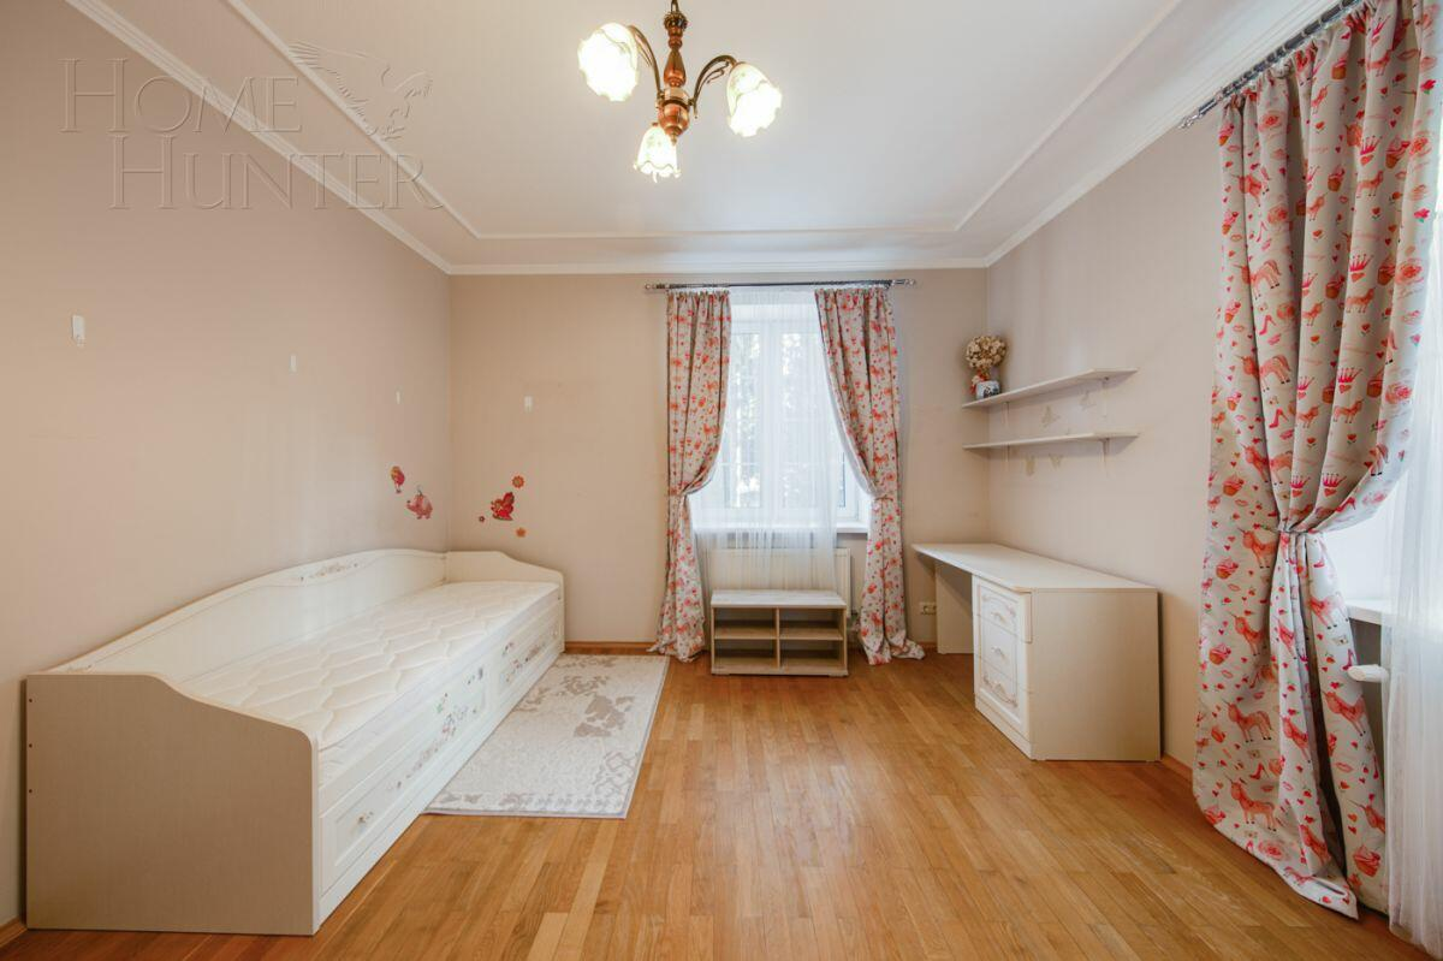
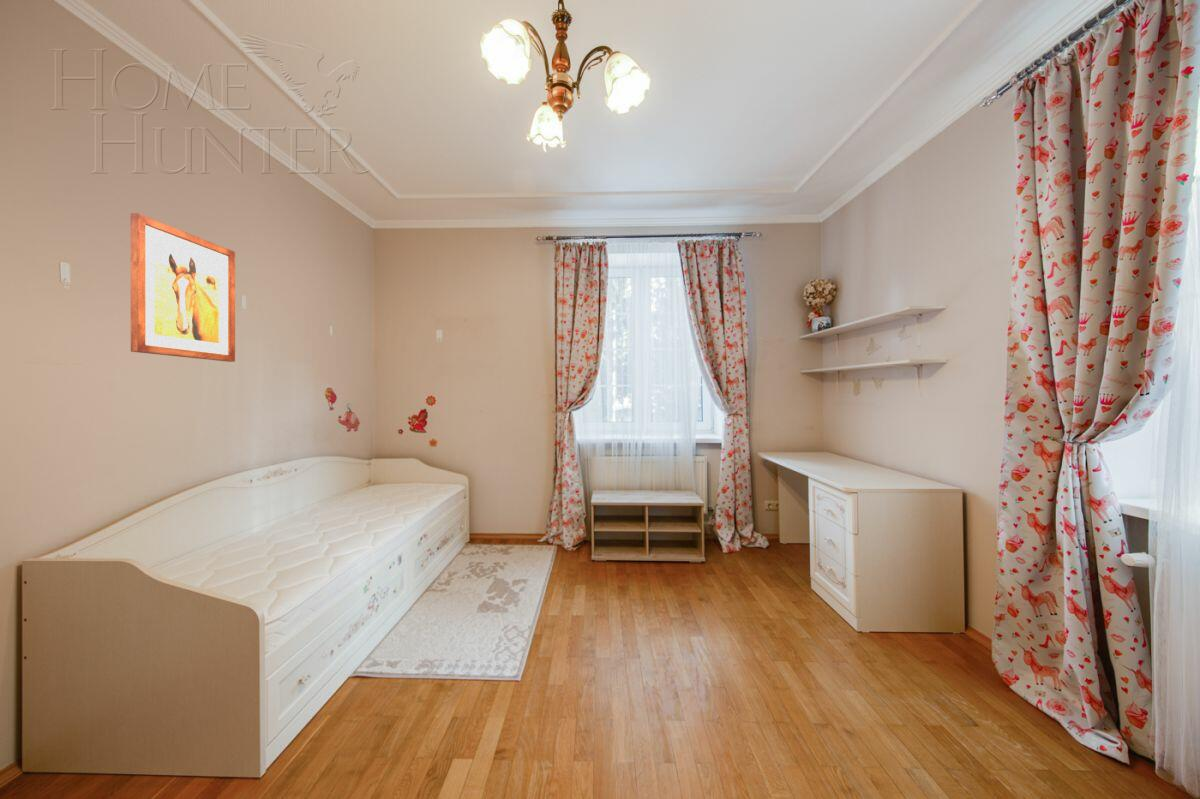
+ wall art [130,212,236,363]
